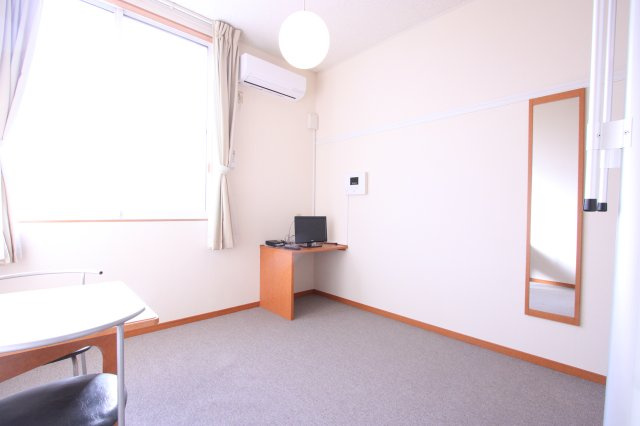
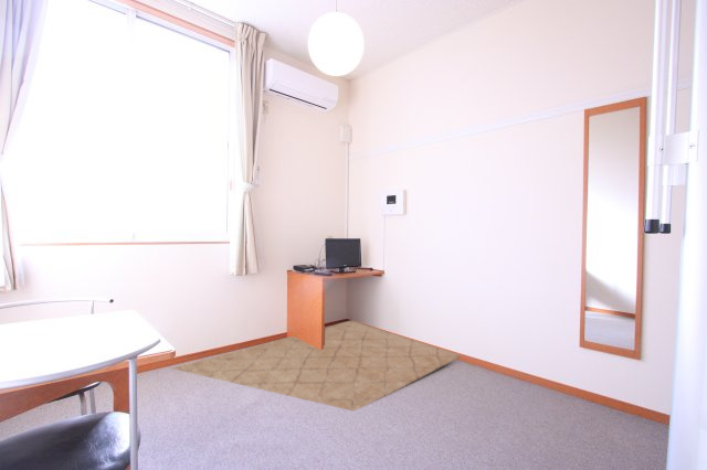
+ rug [171,319,463,413]
